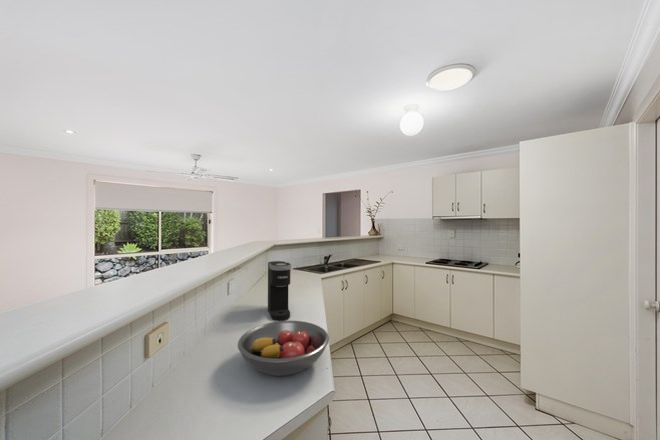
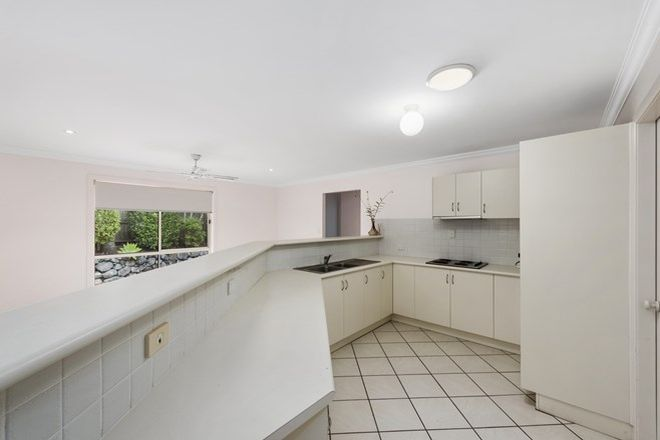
- fruit bowl [237,320,330,377]
- coffee maker [267,260,292,322]
